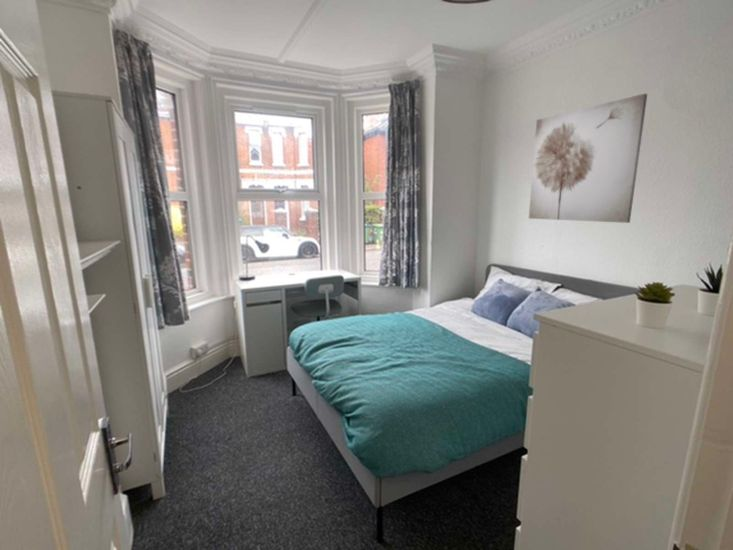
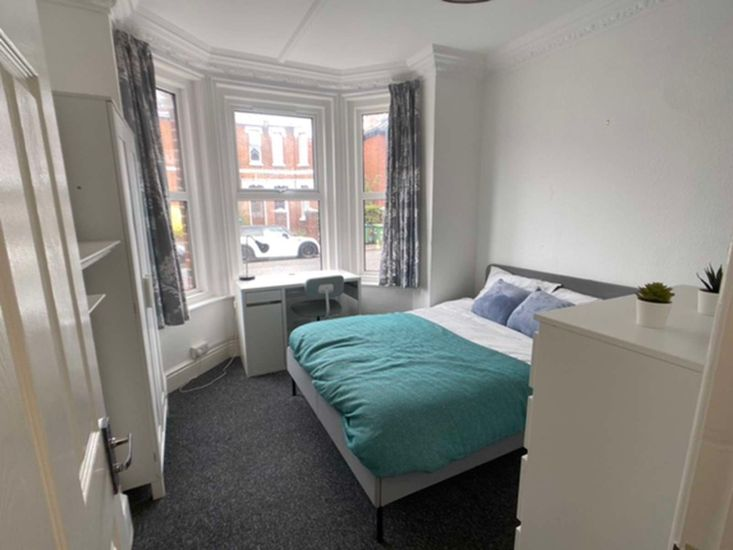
- wall art [528,93,648,224]
